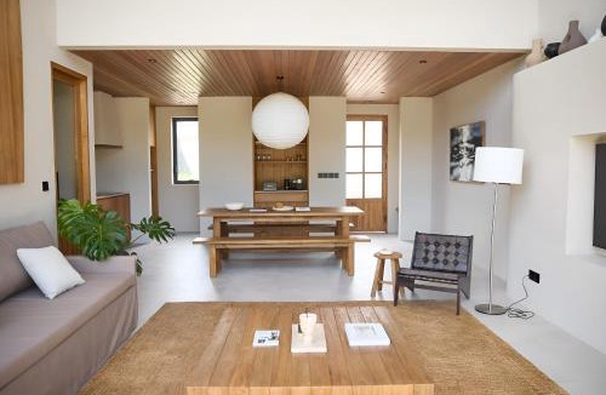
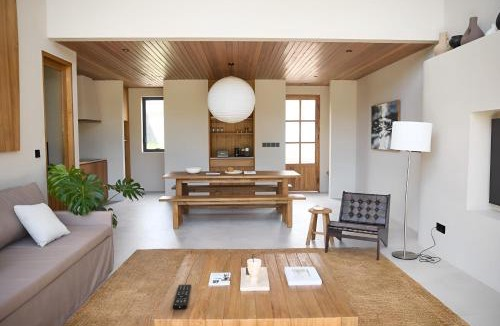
+ remote control [172,284,192,310]
